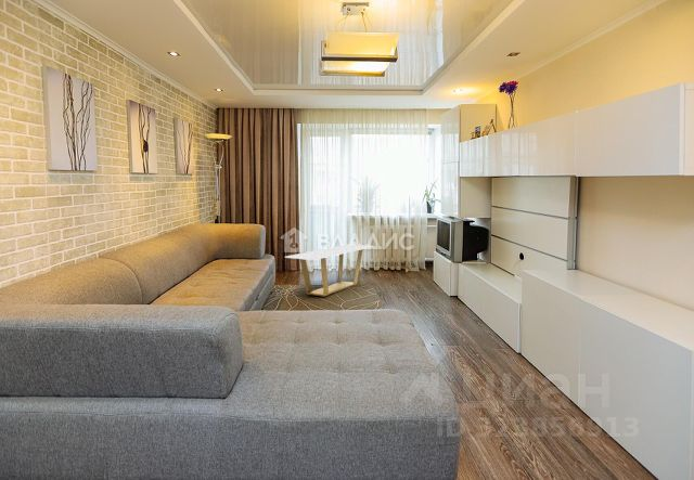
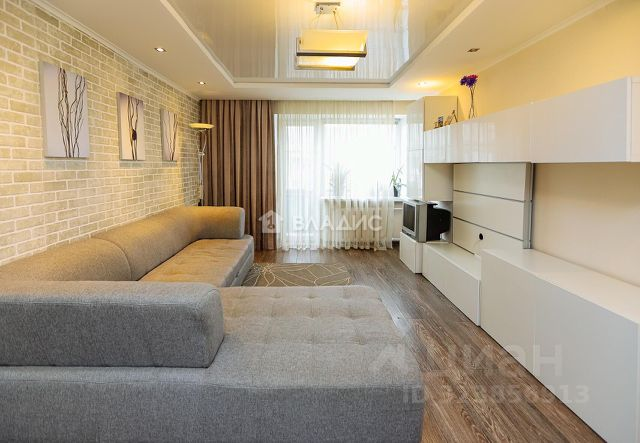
- coffee table [284,244,374,298]
